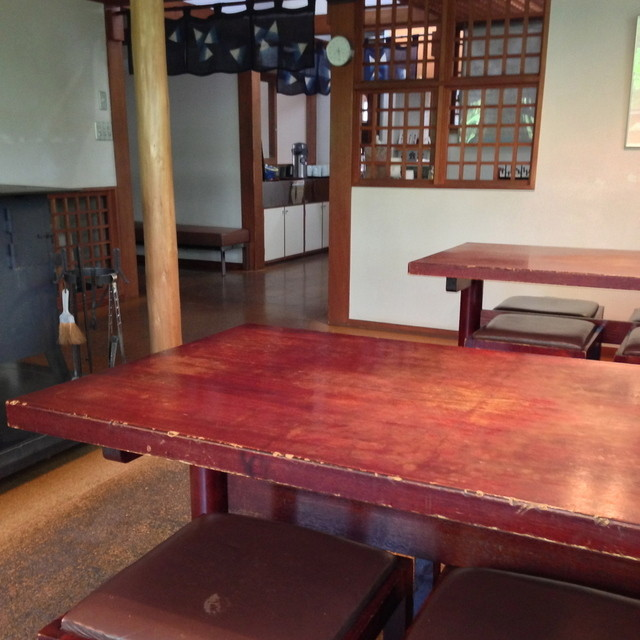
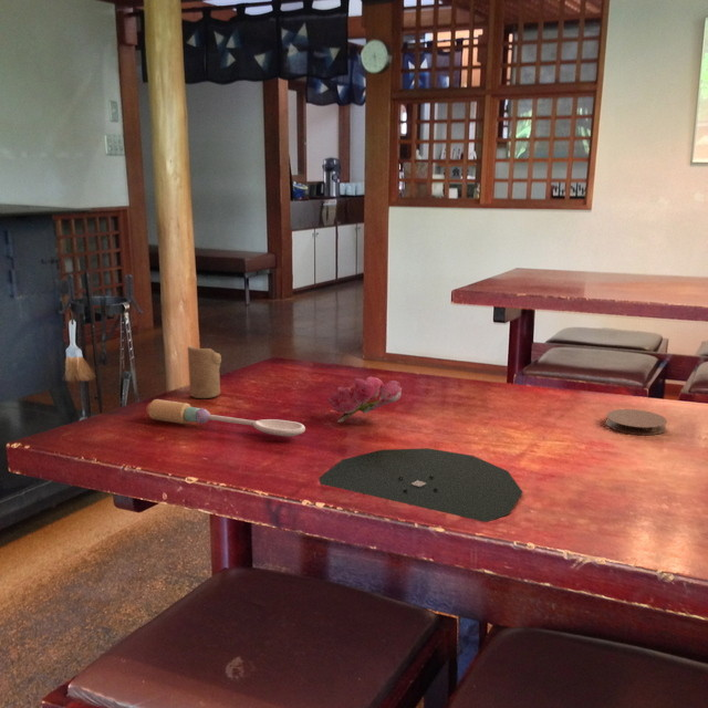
+ candle [187,345,222,399]
+ spoon [145,398,306,438]
+ flower [326,375,403,424]
+ plate [319,447,523,523]
+ coaster [605,408,668,436]
